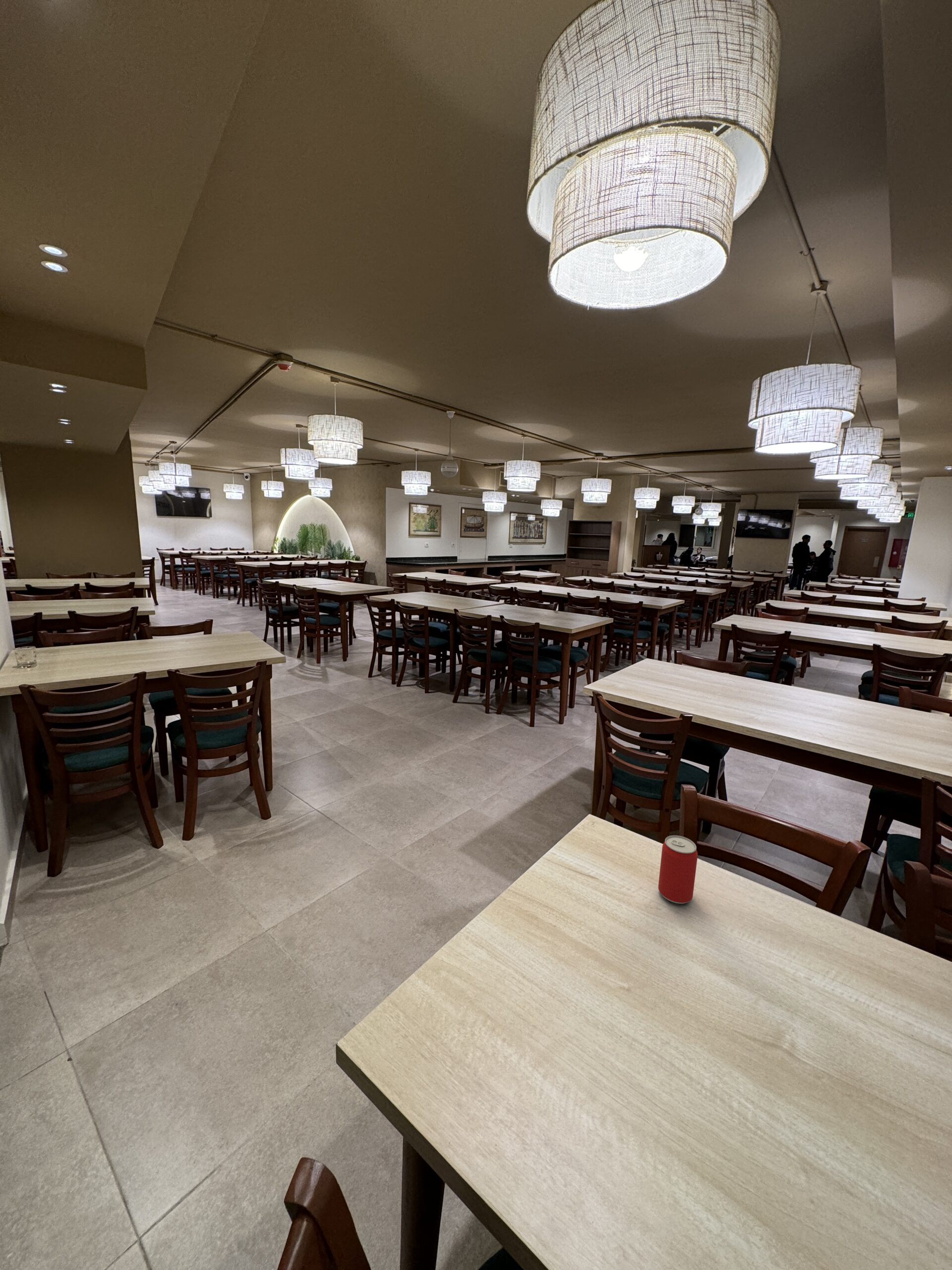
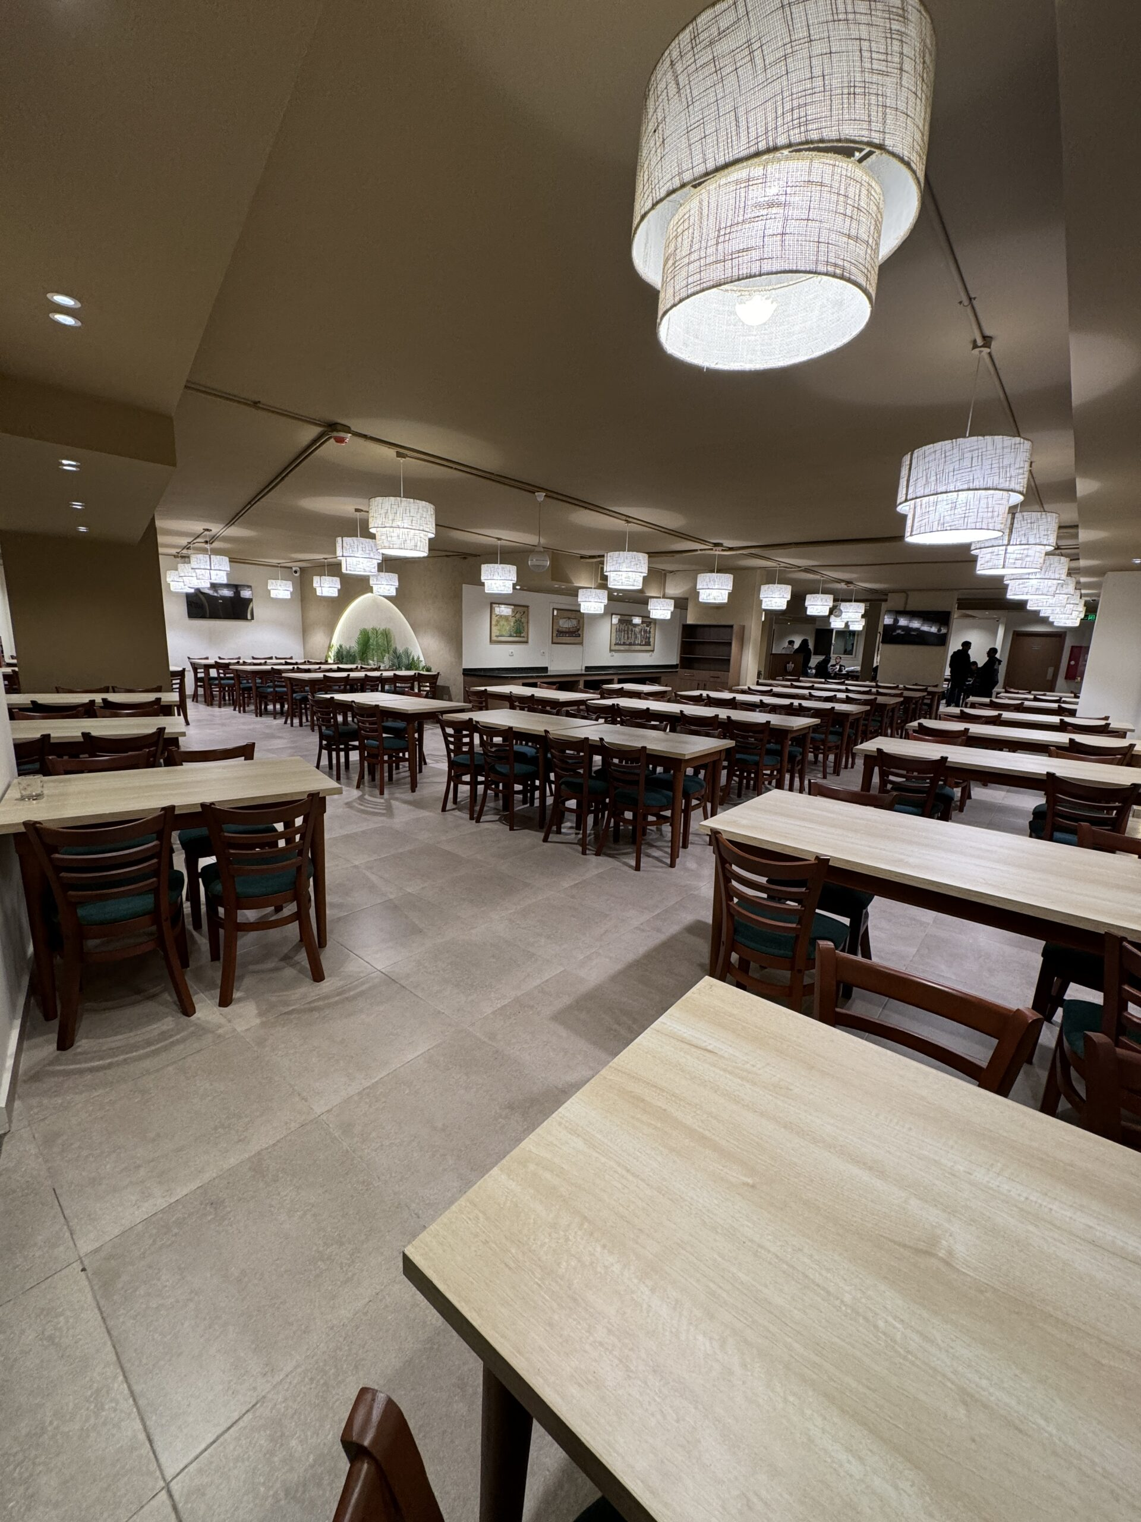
- beer can [658,835,698,904]
